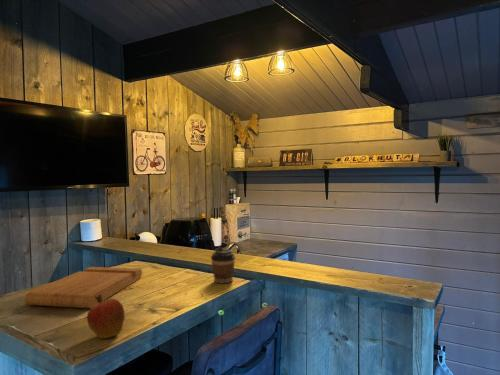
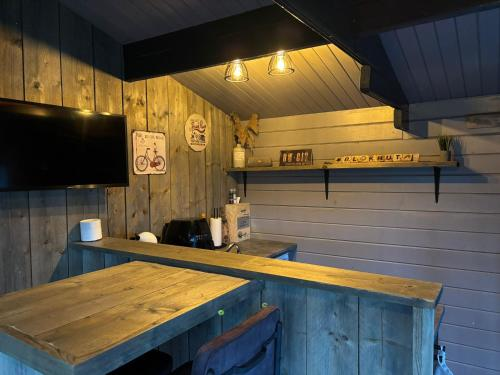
- coffee cup [210,247,236,284]
- apple [86,296,125,339]
- cutting board [24,266,143,309]
